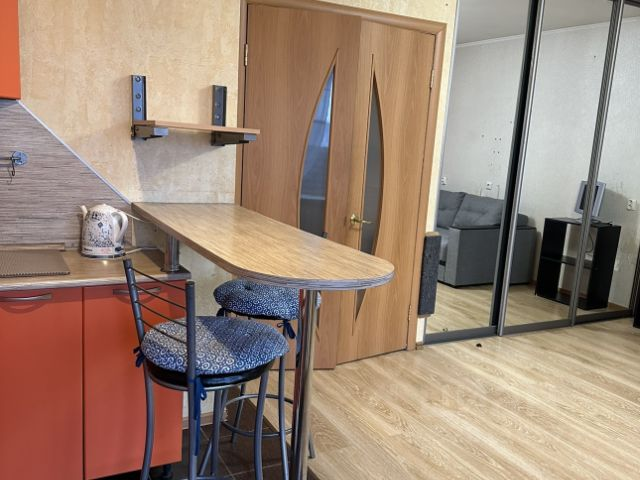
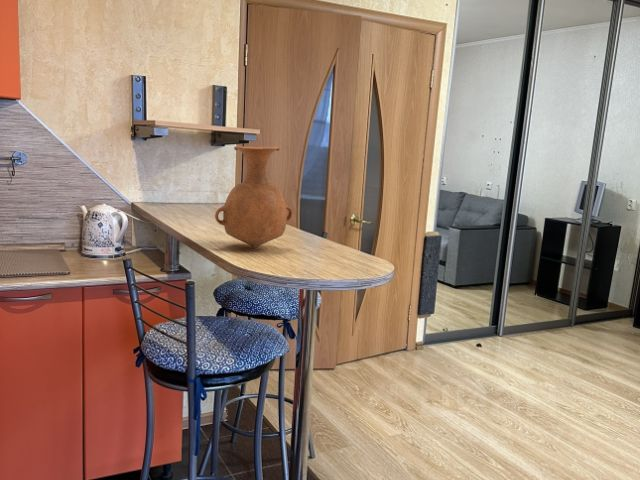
+ vase [214,145,293,249]
